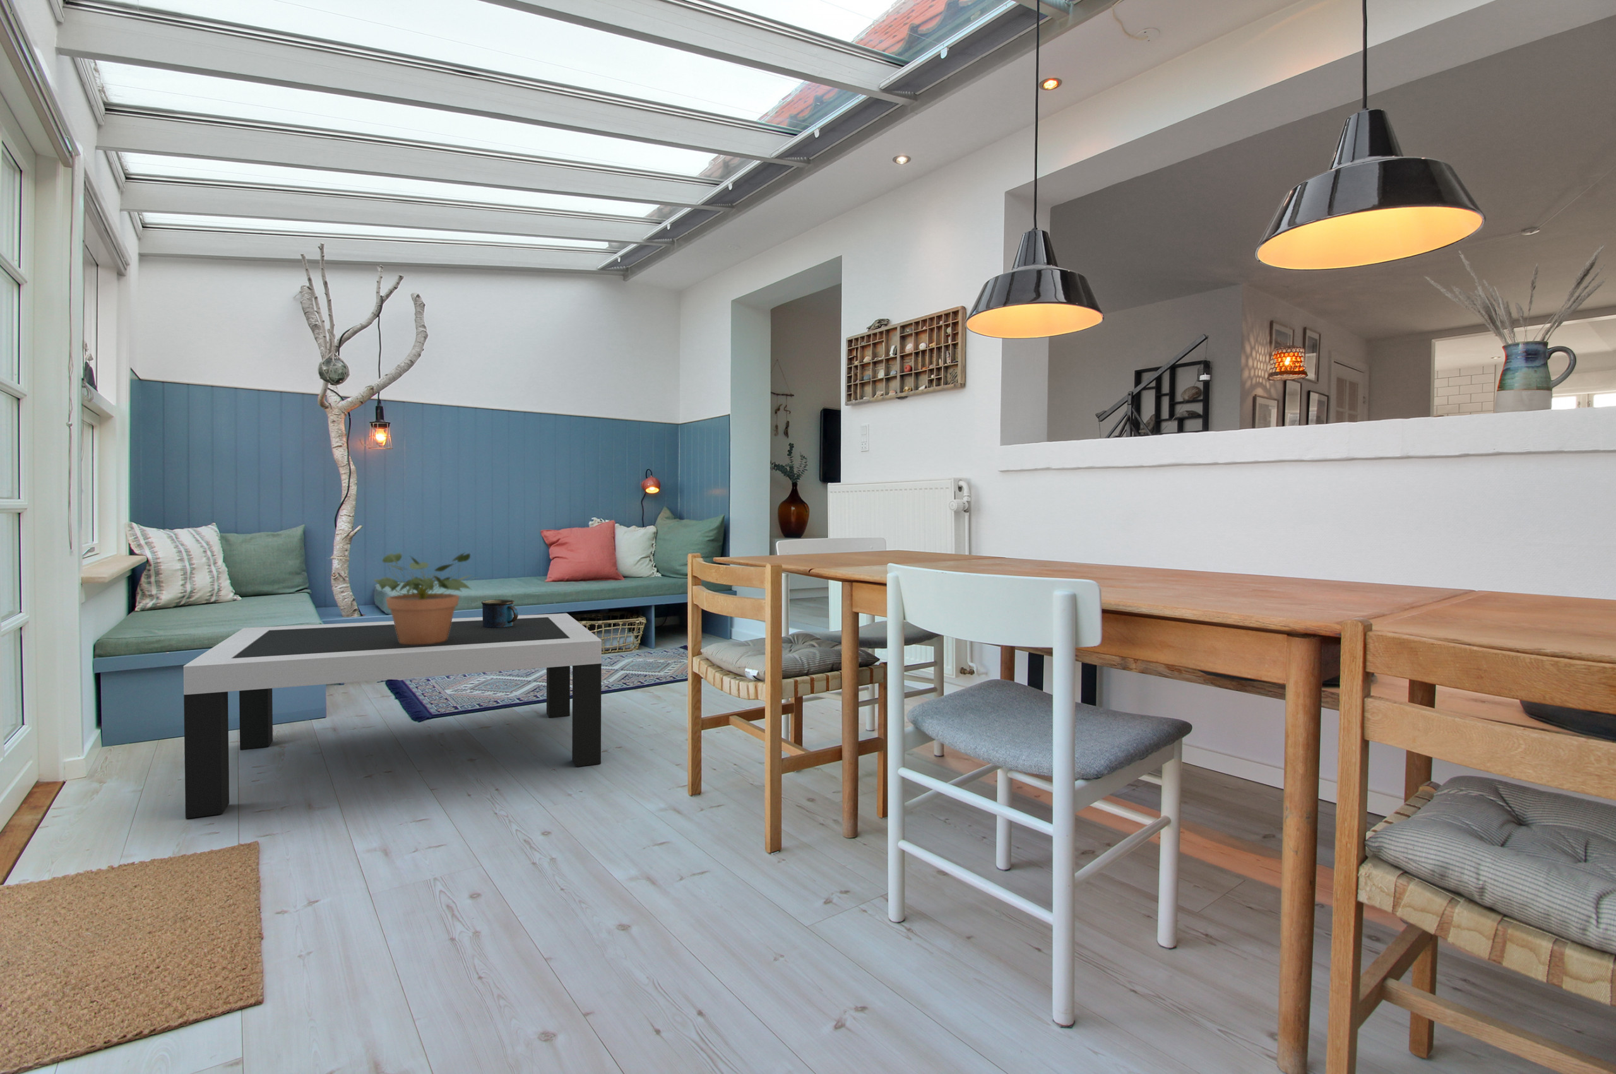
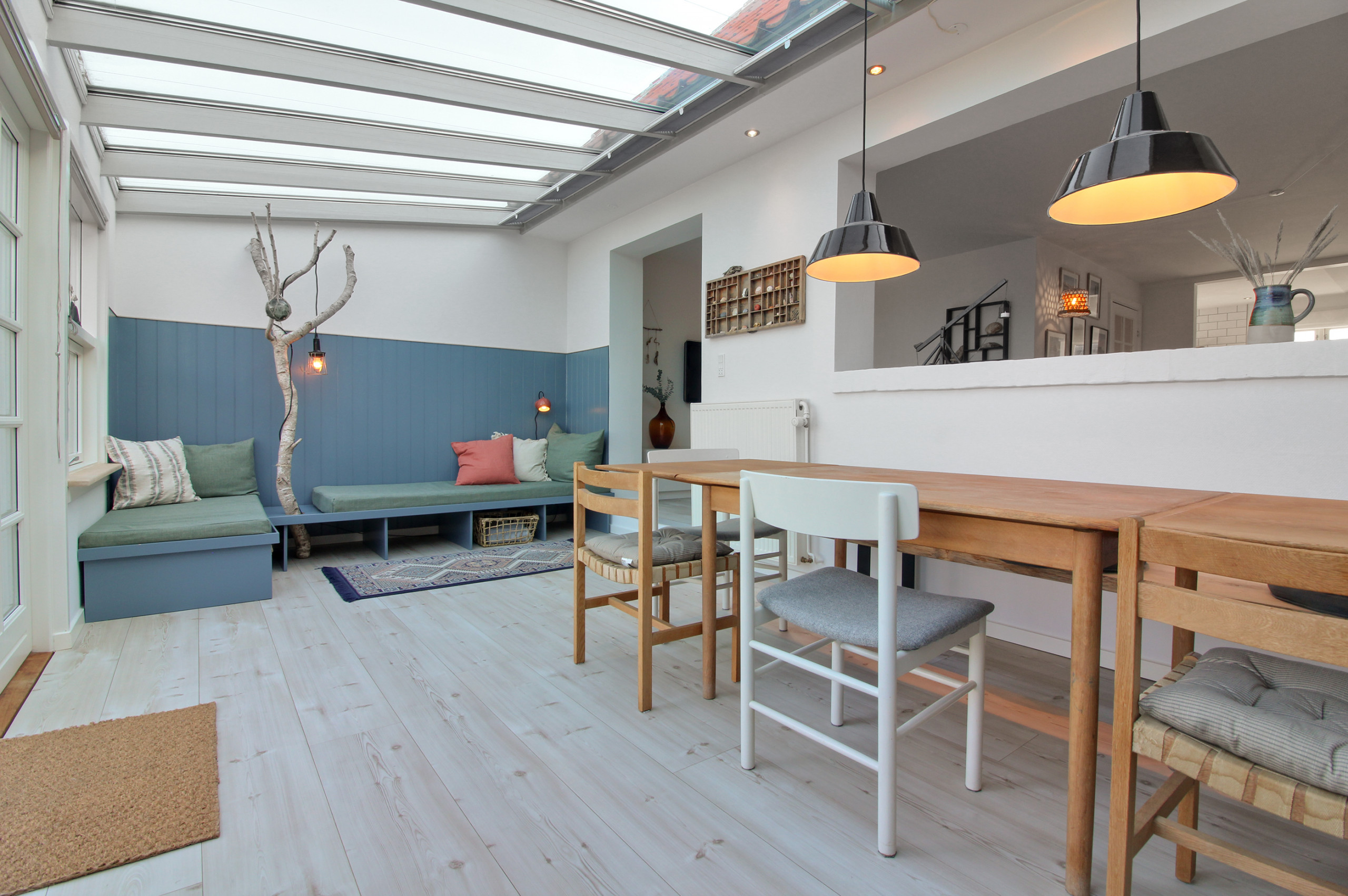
- potted plant [373,551,482,645]
- coffee table [183,613,602,819]
- mug [481,599,519,628]
